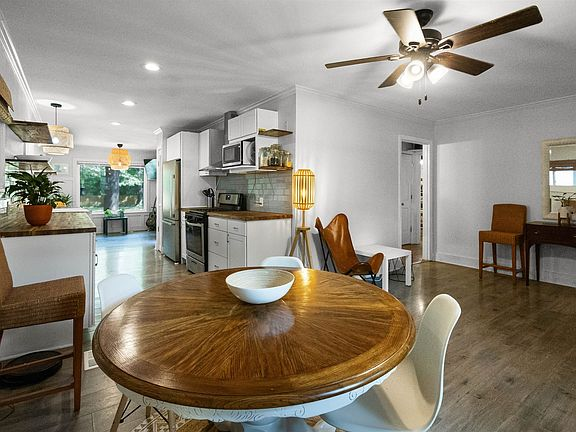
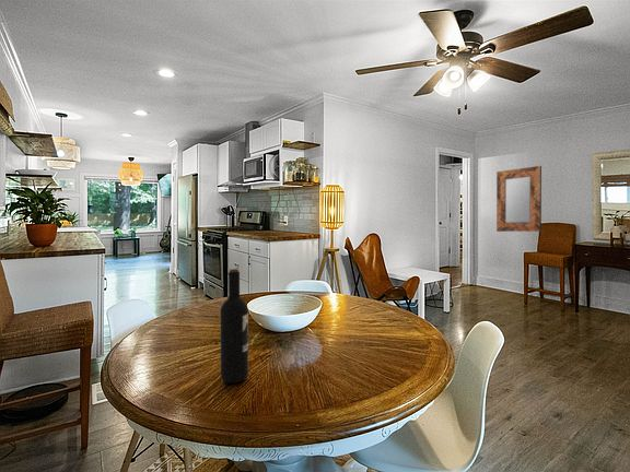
+ home mirror [495,165,542,233]
+ wine bottle [219,268,249,384]
